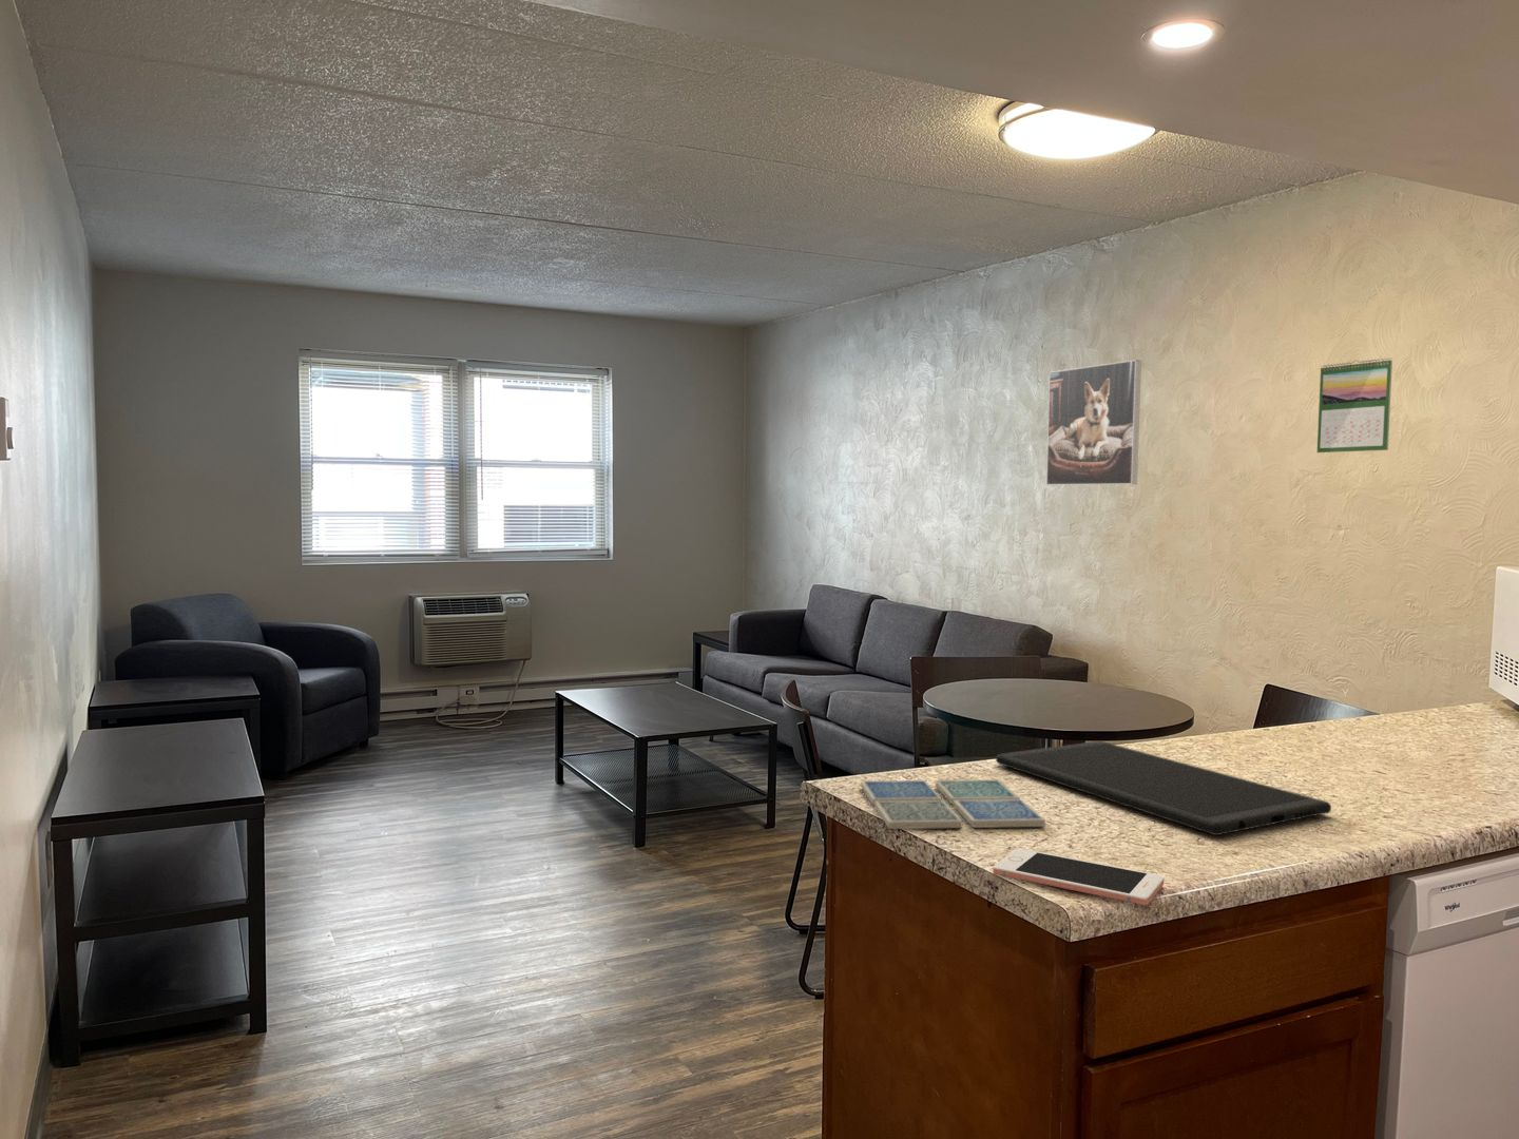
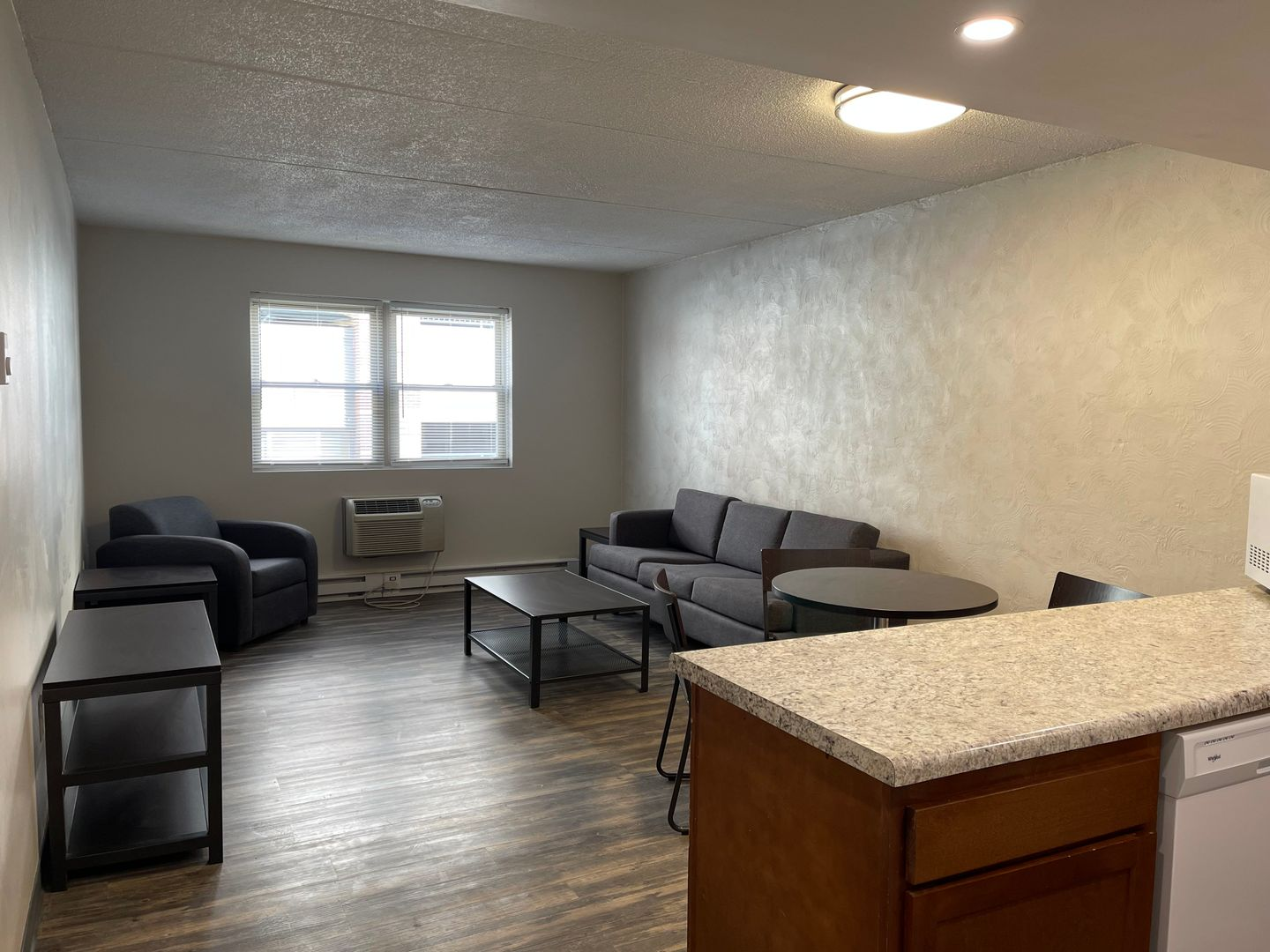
- drink coaster [860,779,1047,830]
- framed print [1045,359,1142,486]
- cell phone [992,848,1166,906]
- calendar [1317,357,1393,453]
- cutting board [995,741,1332,836]
